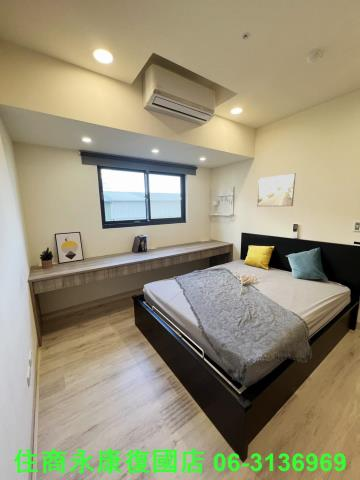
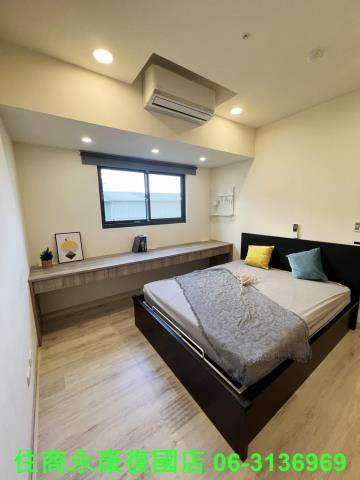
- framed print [256,172,297,208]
